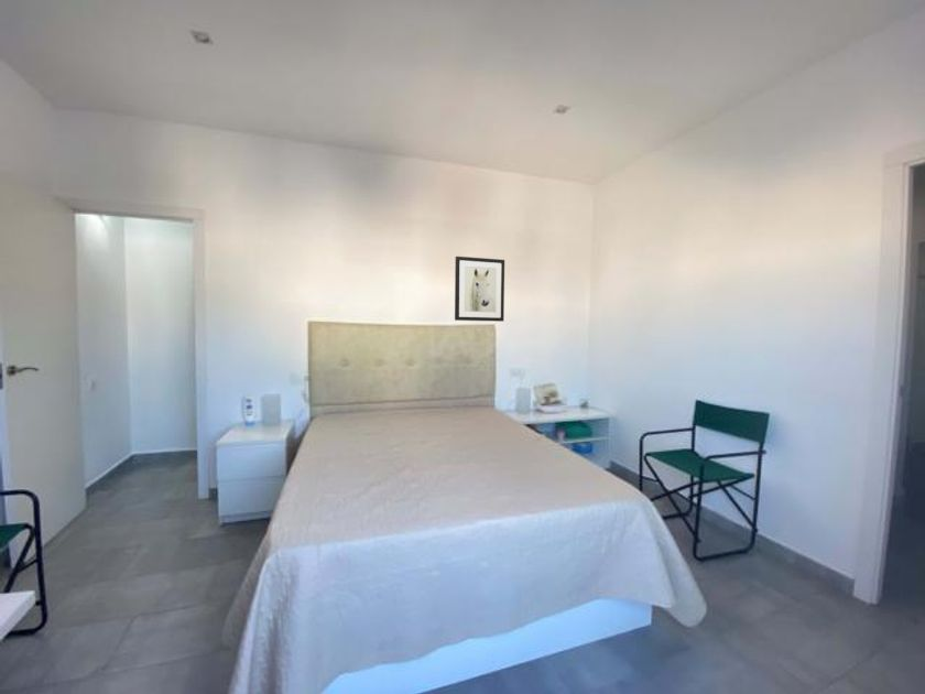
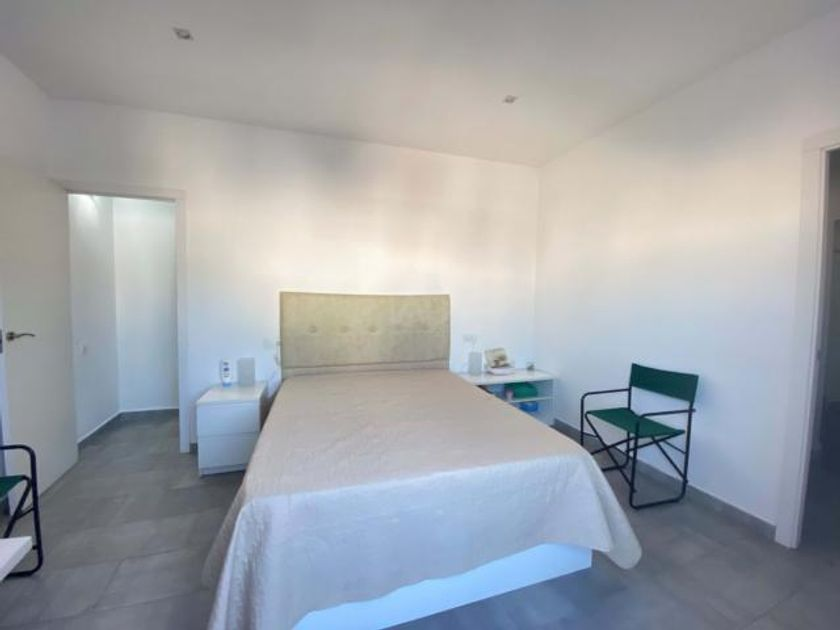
- wall art [454,256,505,323]
